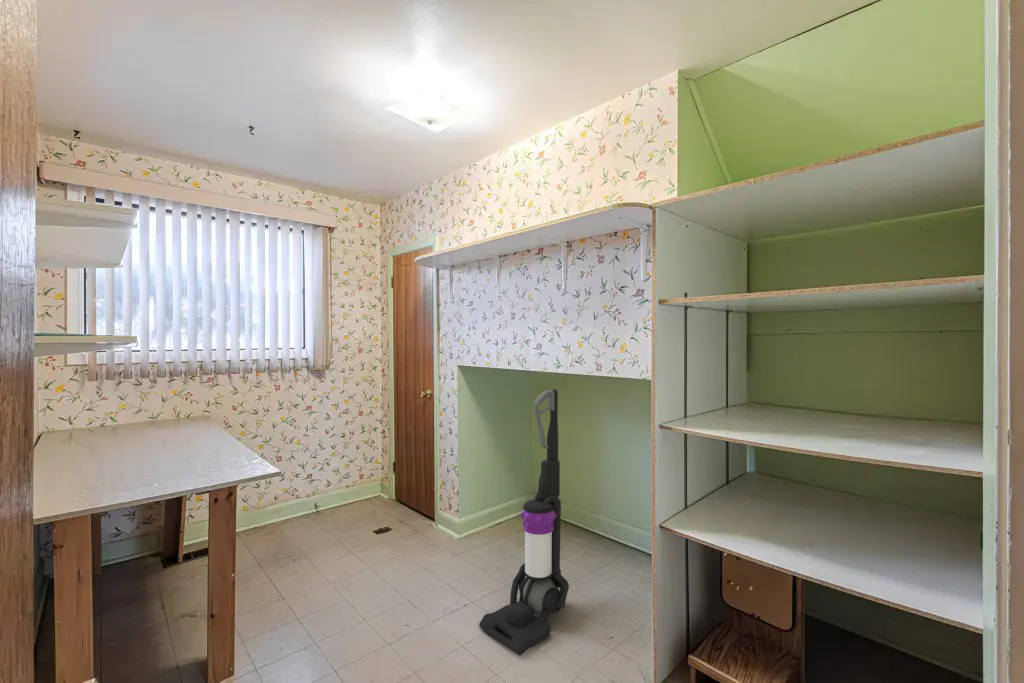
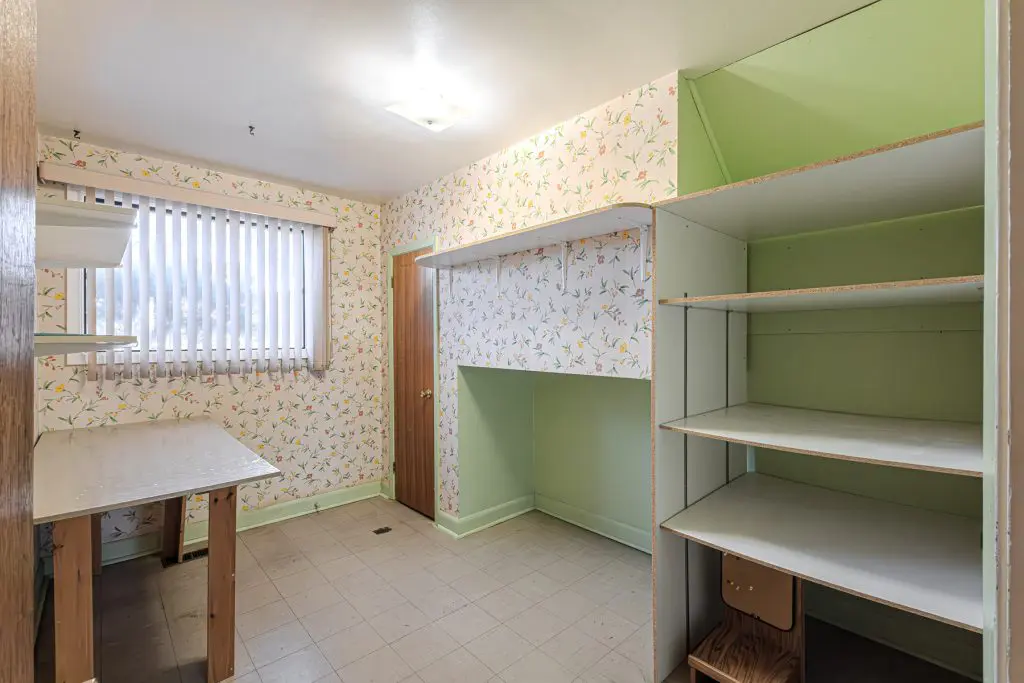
- vacuum cleaner [478,388,570,657]
